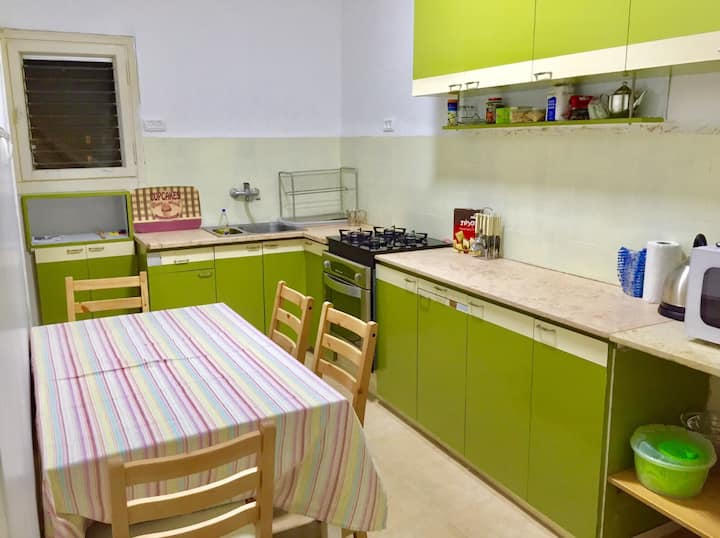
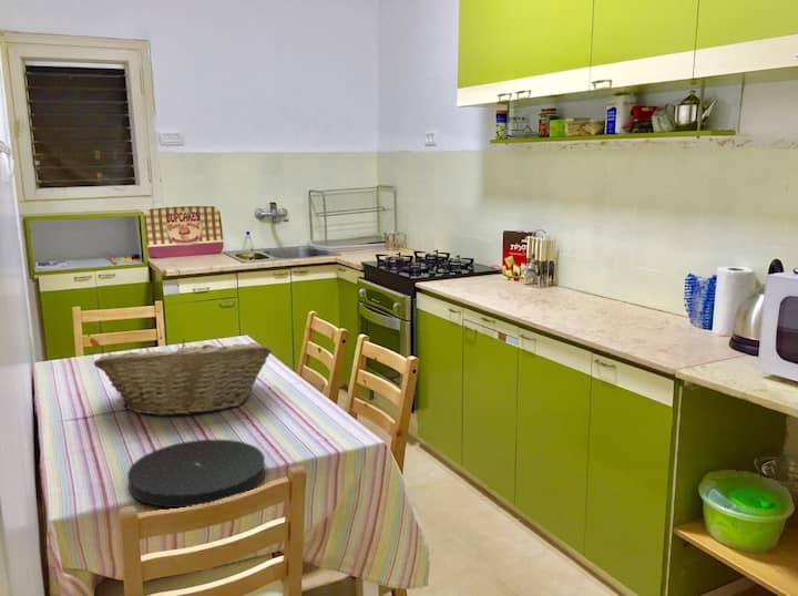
+ fruit basket [93,338,273,417]
+ plate [126,439,266,508]
